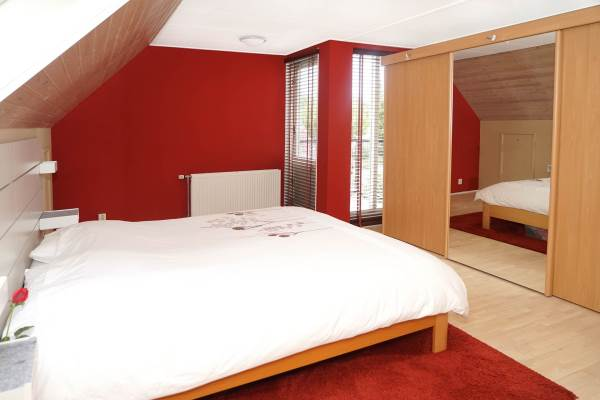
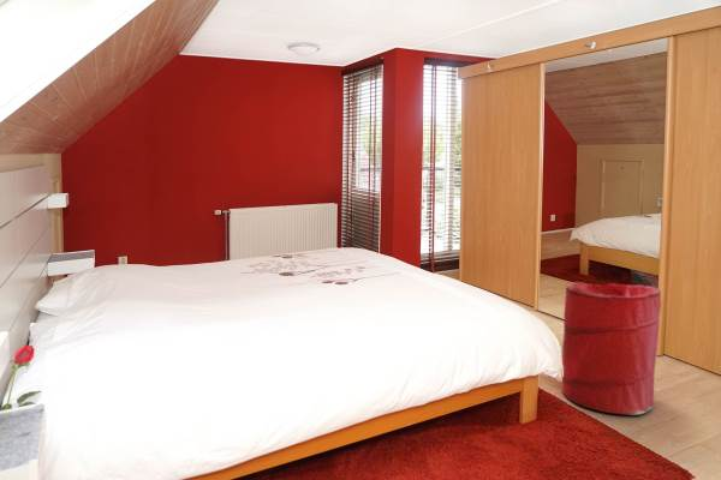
+ laundry hamper [561,281,662,415]
